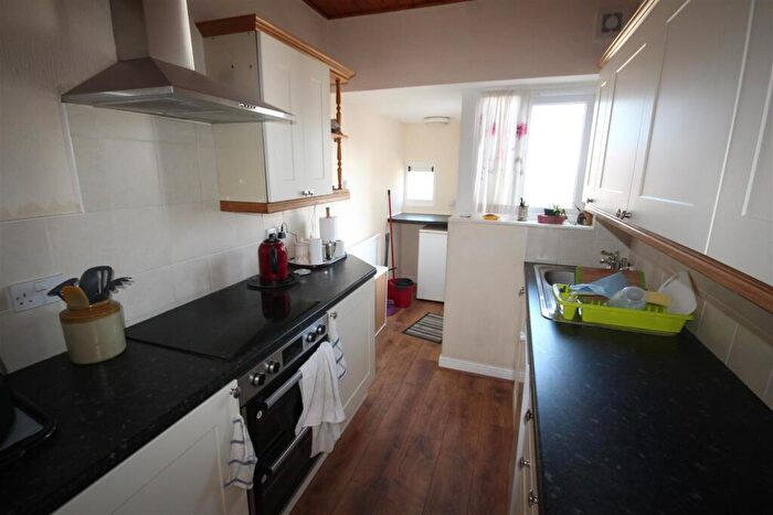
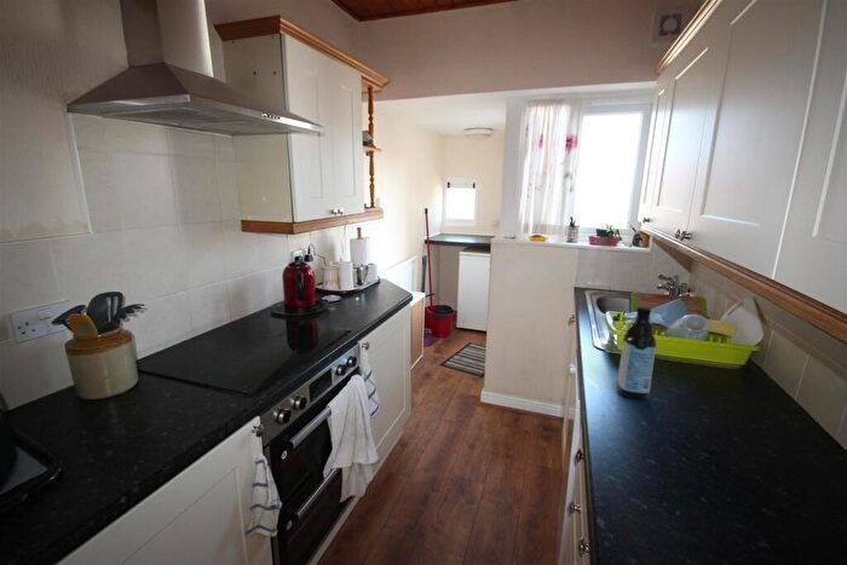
+ water bottle [616,306,657,400]
